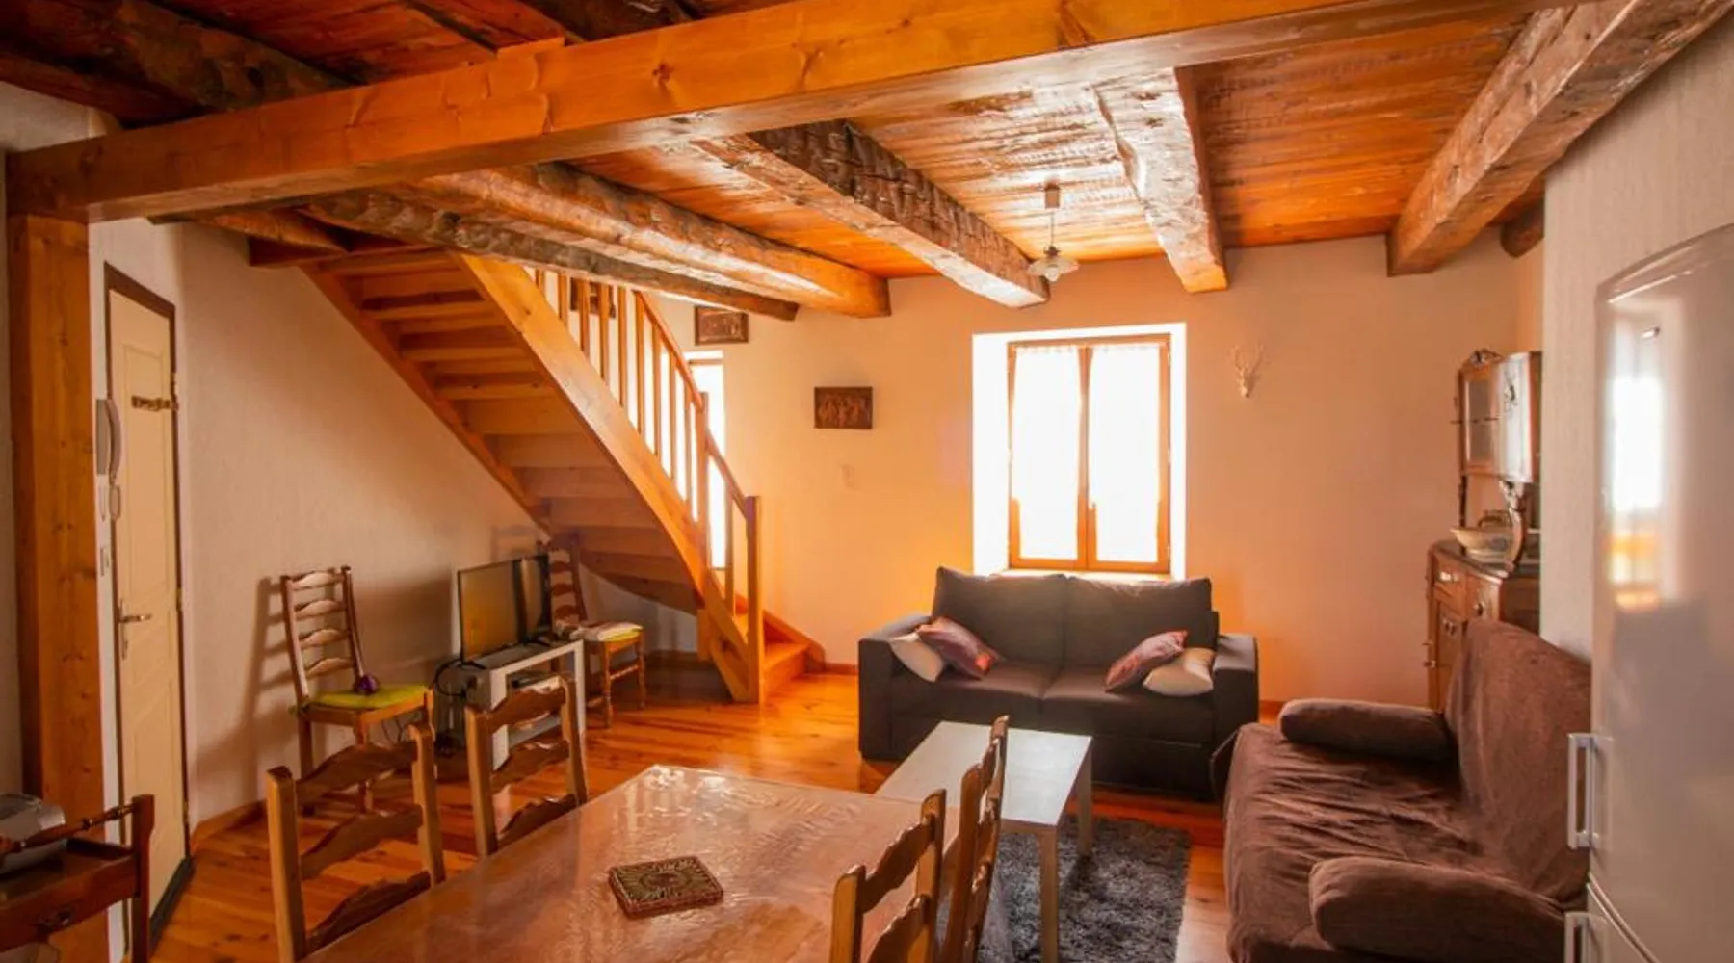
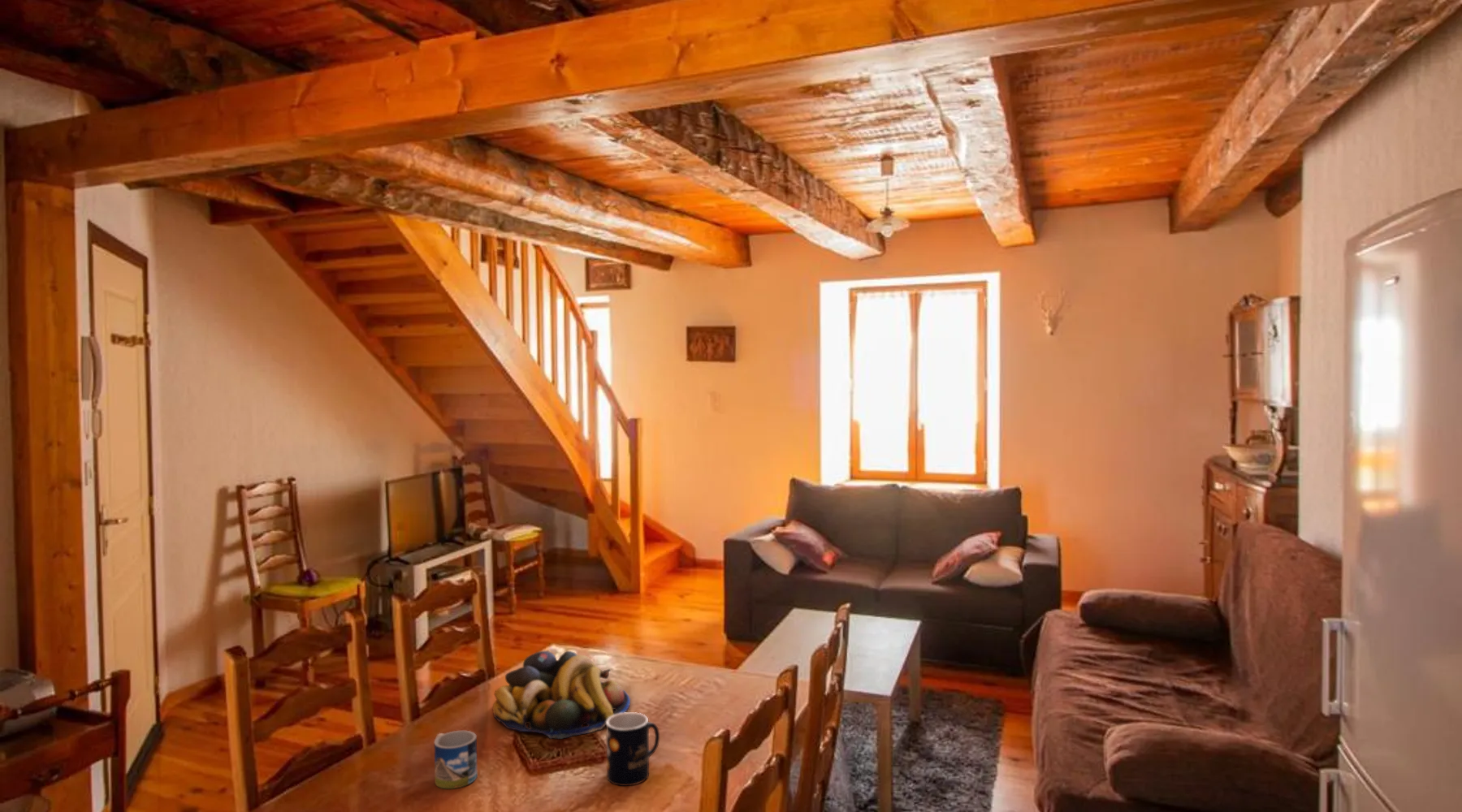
+ fruit bowl [492,650,631,740]
+ mug [605,711,660,787]
+ mug [434,730,478,789]
